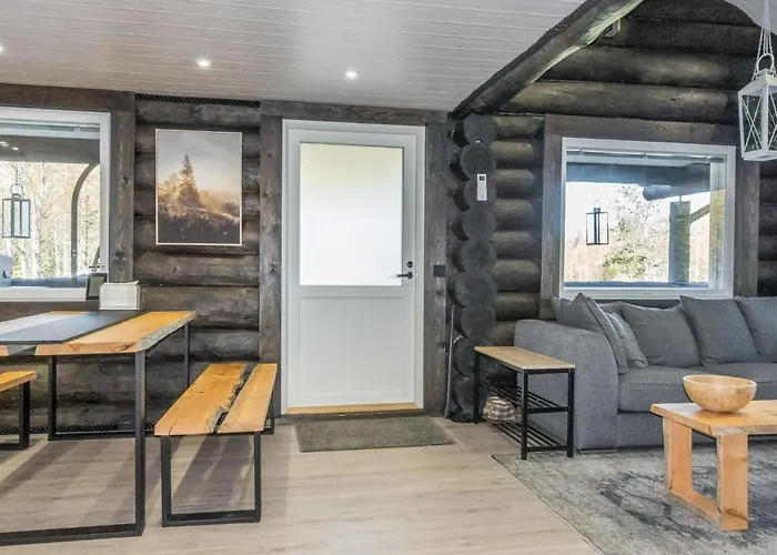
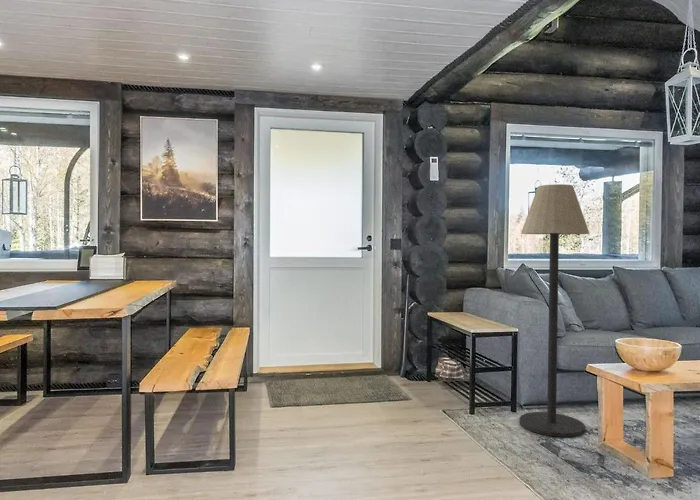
+ floor lamp [518,183,591,438]
